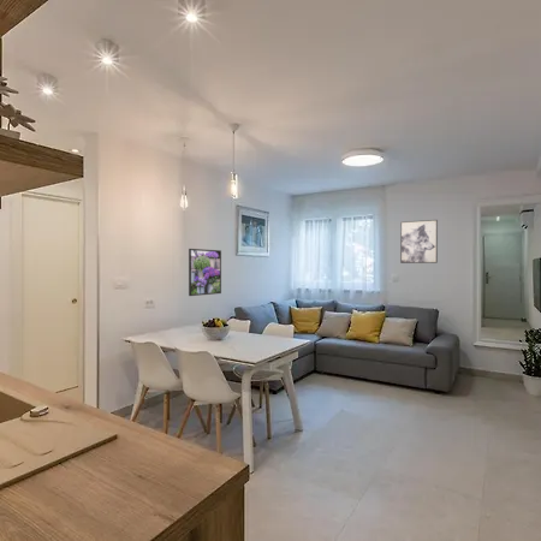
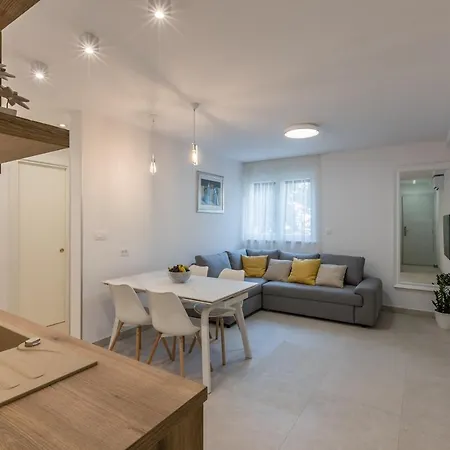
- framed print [188,248,222,297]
- wall art [399,219,439,264]
